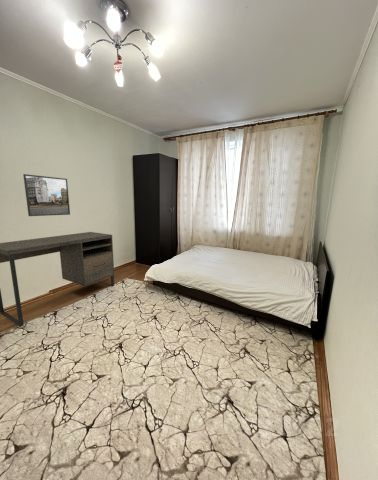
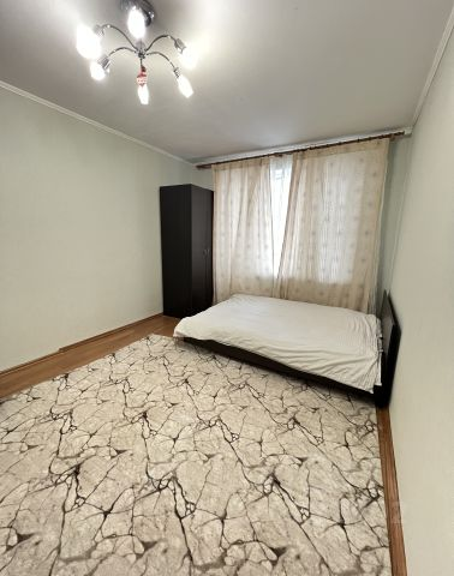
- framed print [22,173,71,217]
- desk [0,231,115,328]
